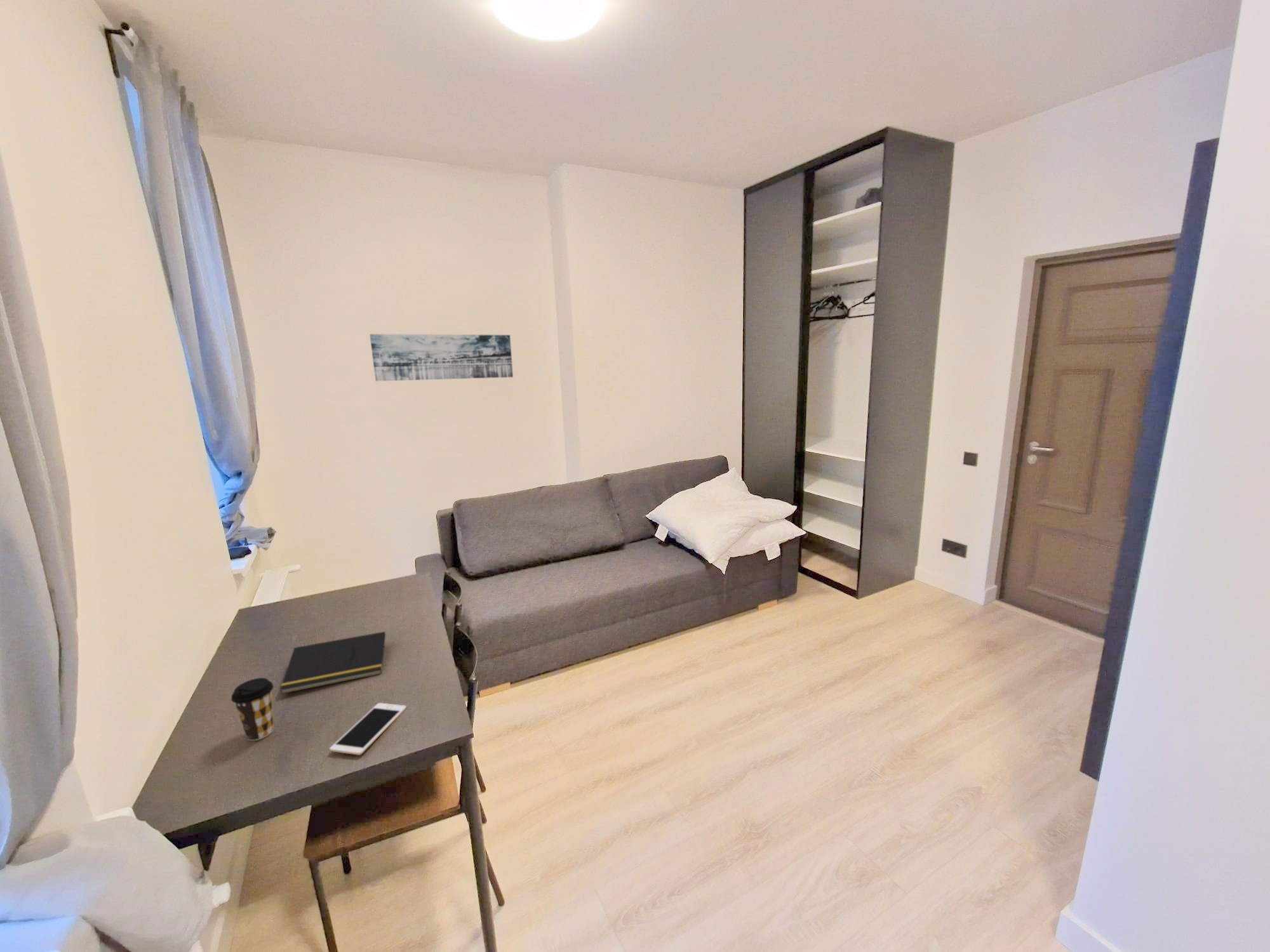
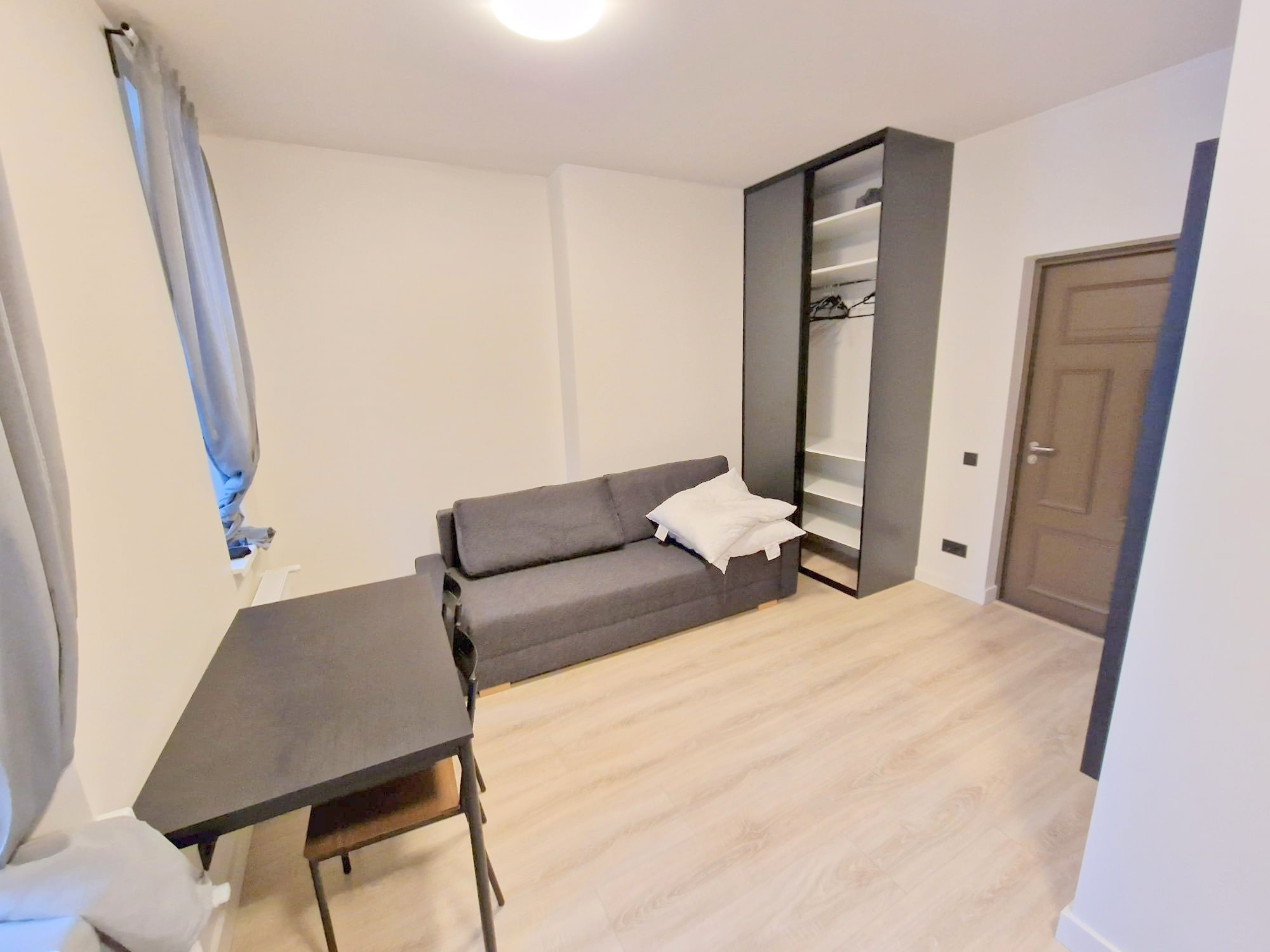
- wall art [369,333,514,382]
- coffee cup [231,677,274,741]
- notepad [279,631,386,694]
- cell phone [329,703,407,756]
